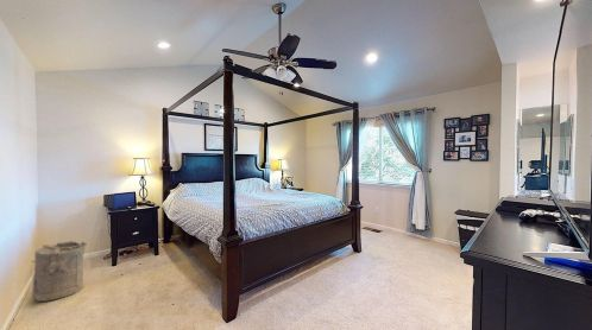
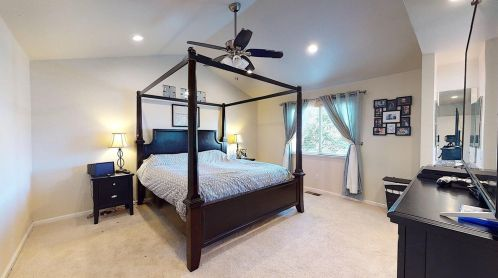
- laundry hamper [31,240,88,303]
